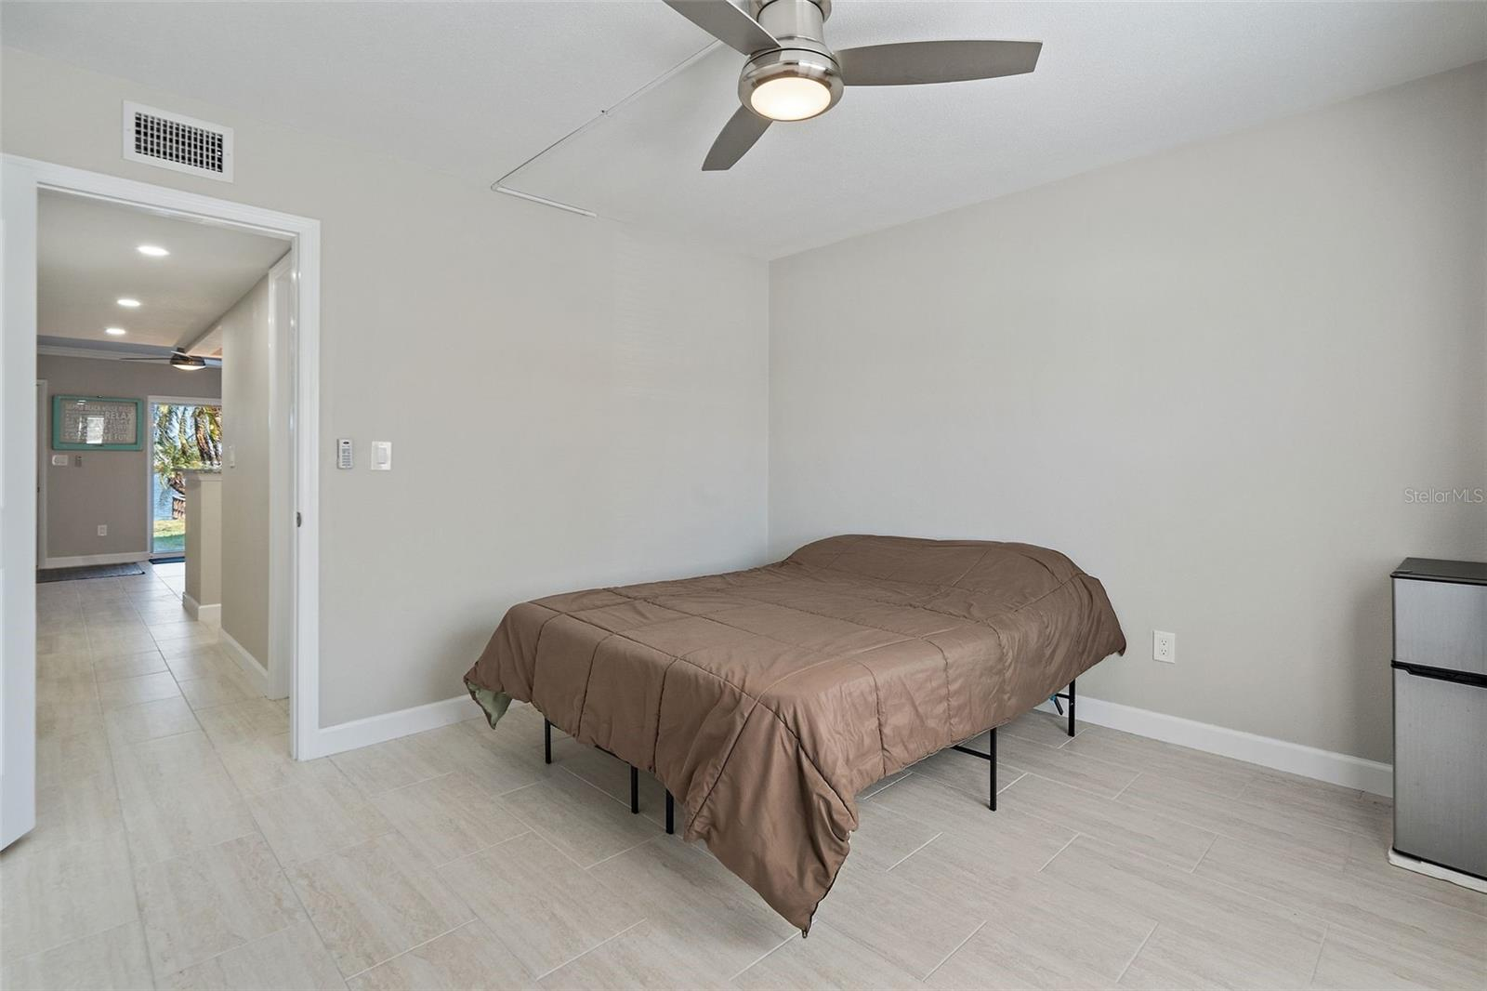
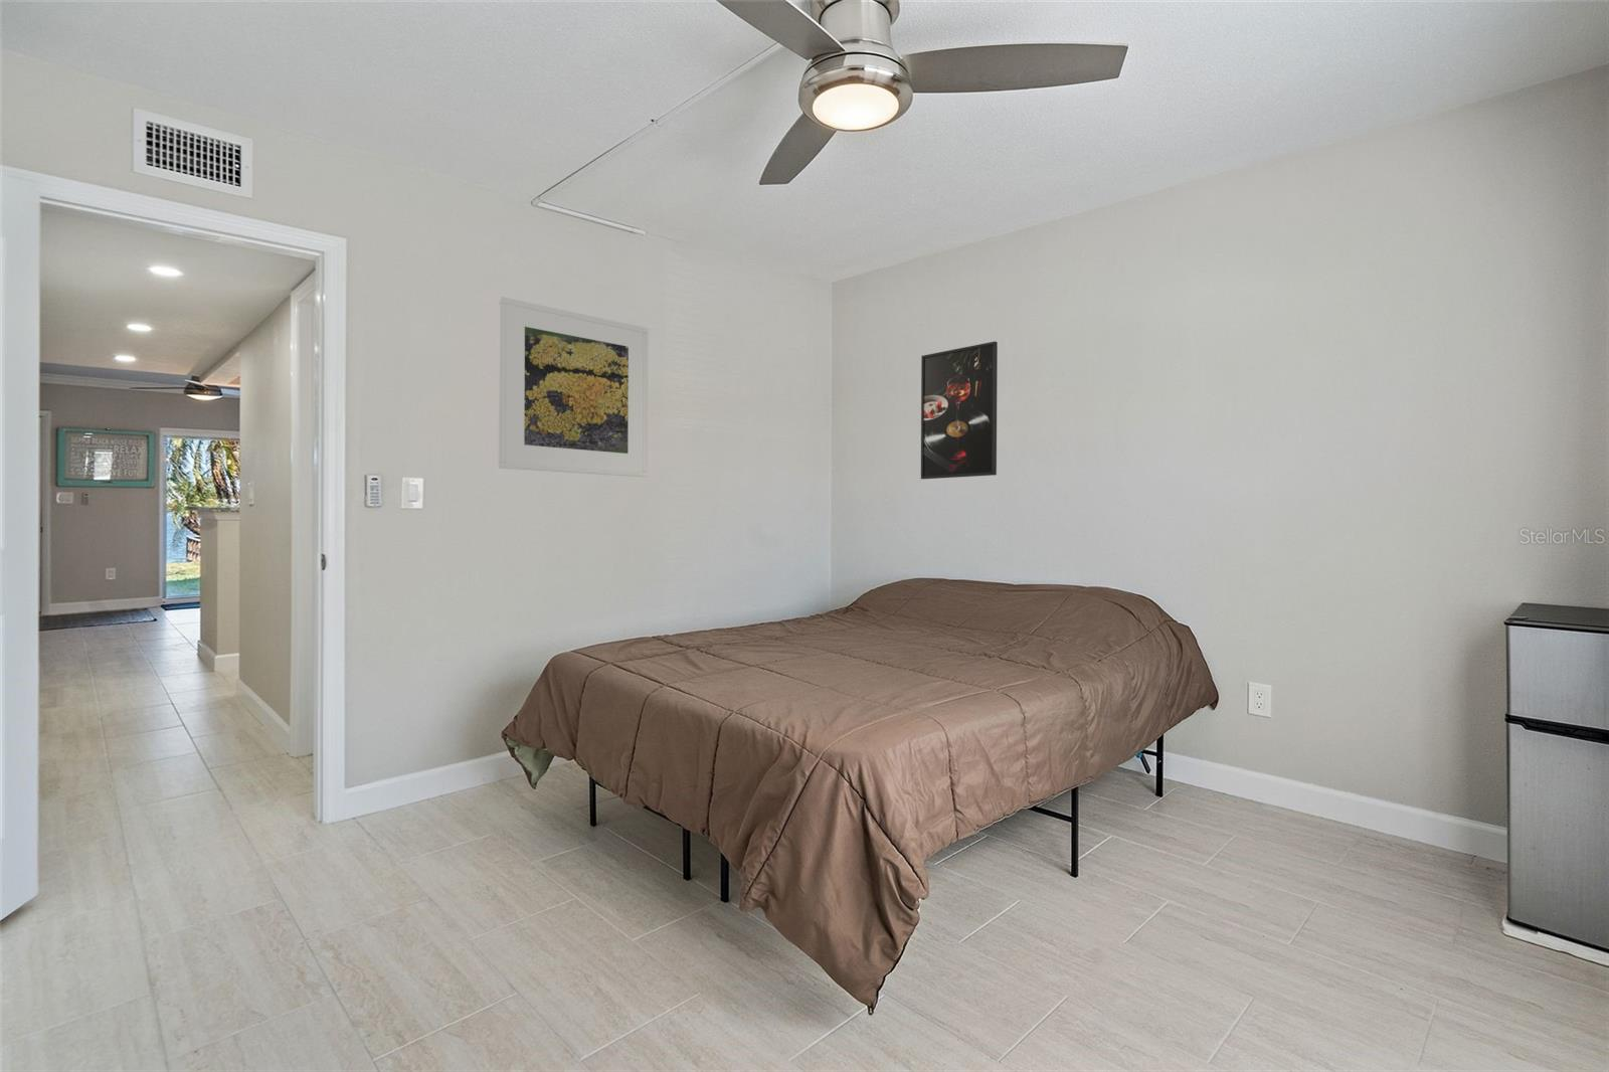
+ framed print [920,341,999,480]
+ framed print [498,296,648,477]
